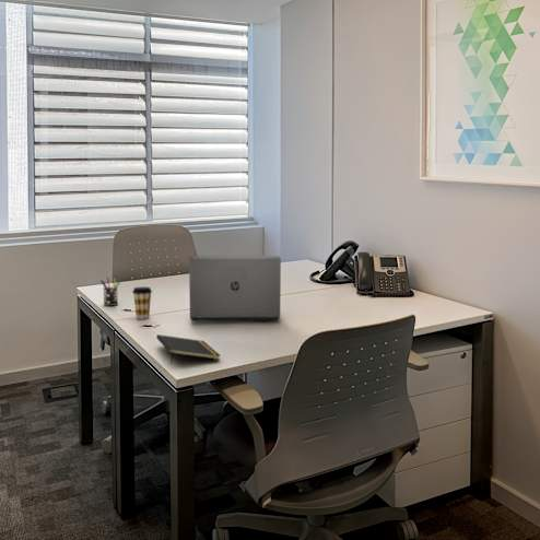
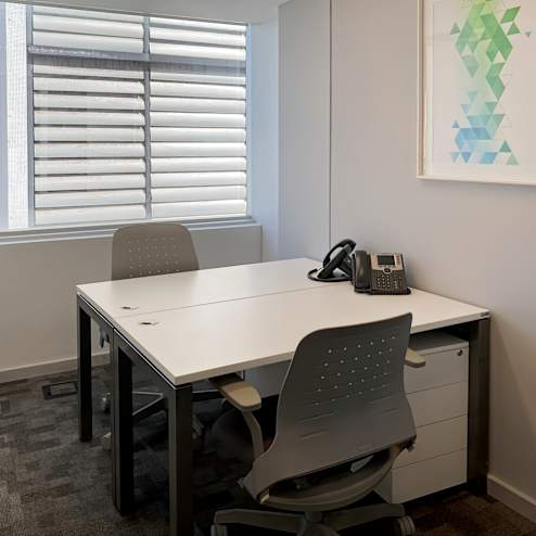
- pen holder [99,275,121,307]
- coffee cup [131,285,153,319]
- laptop [188,255,282,321]
- notepad [155,333,222,365]
